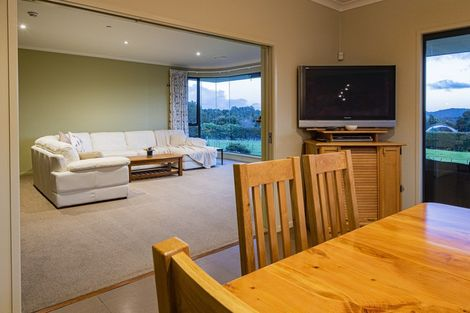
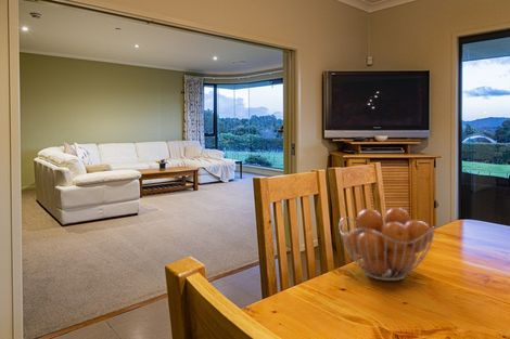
+ fruit basket [339,207,436,282]
